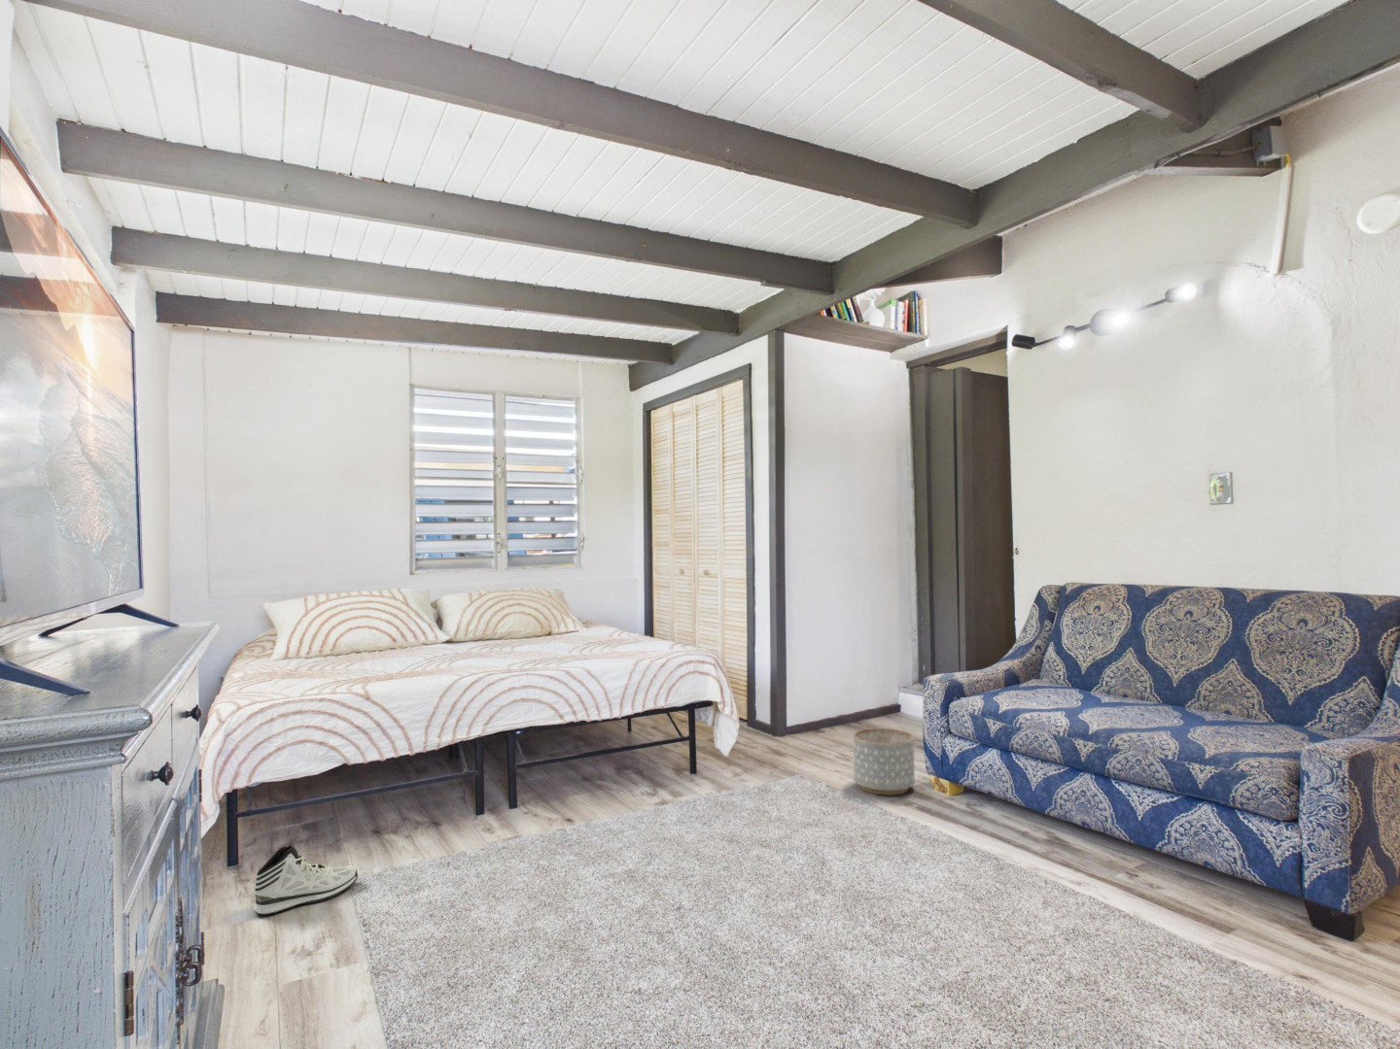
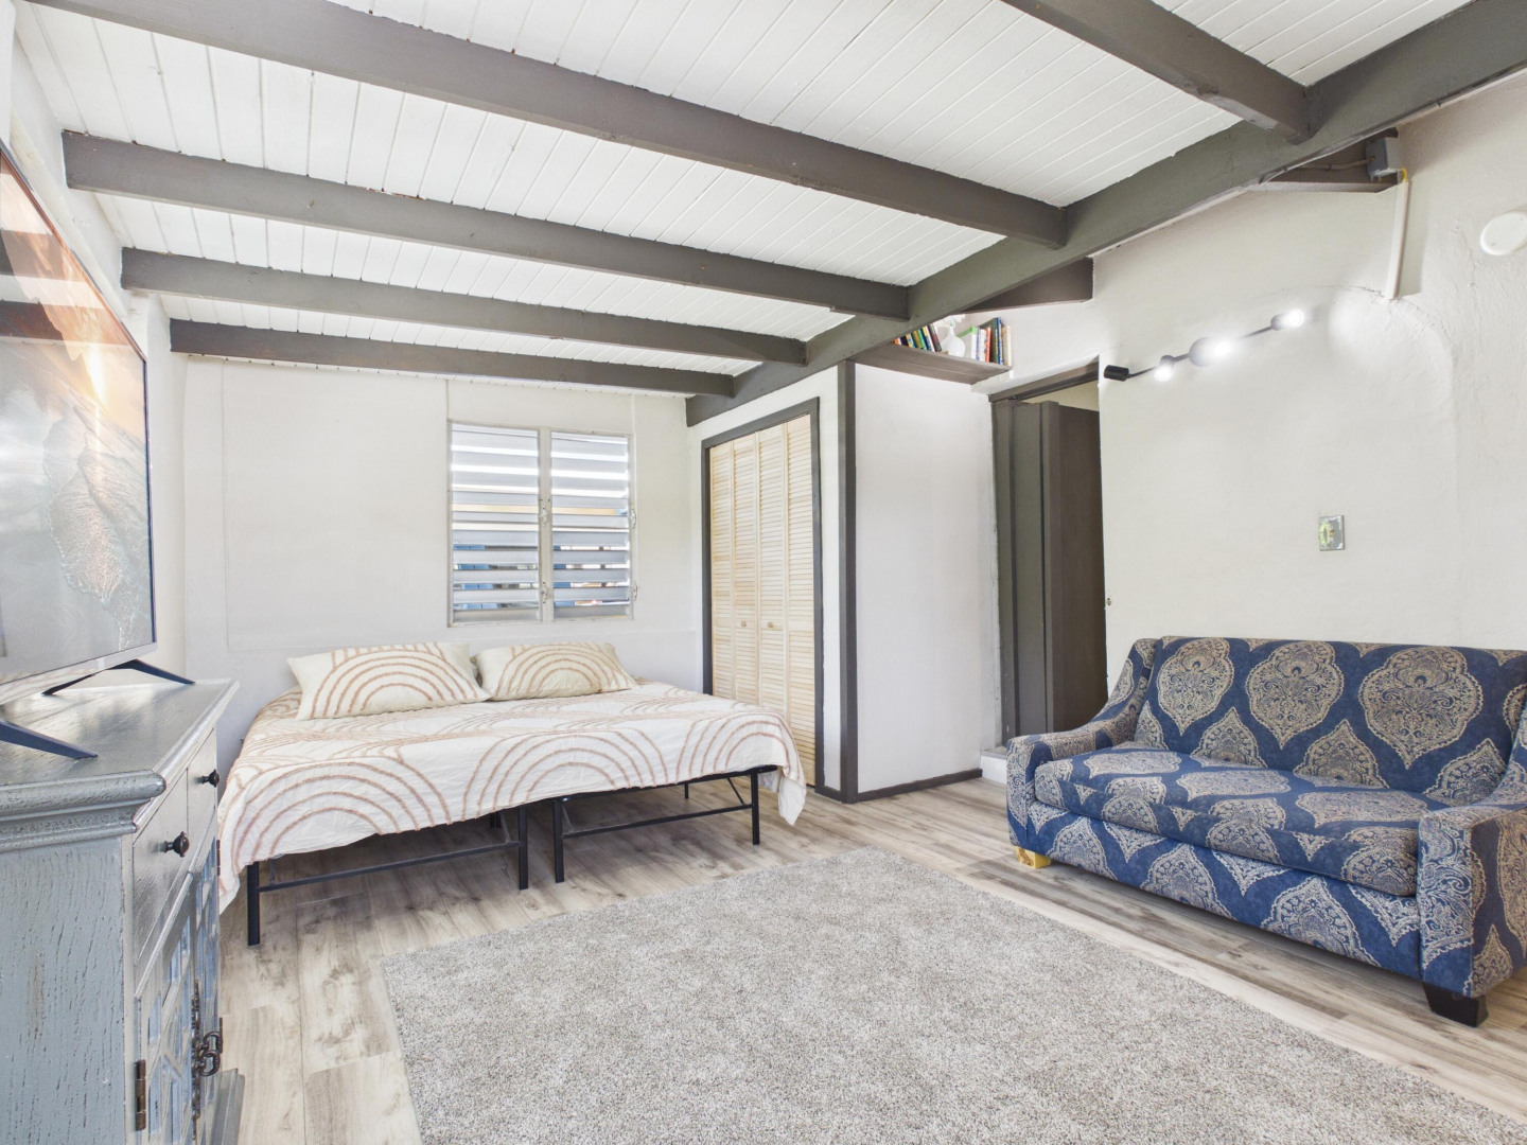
- sneaker [252,844,358,916]
- planter [852,727,916,797]
